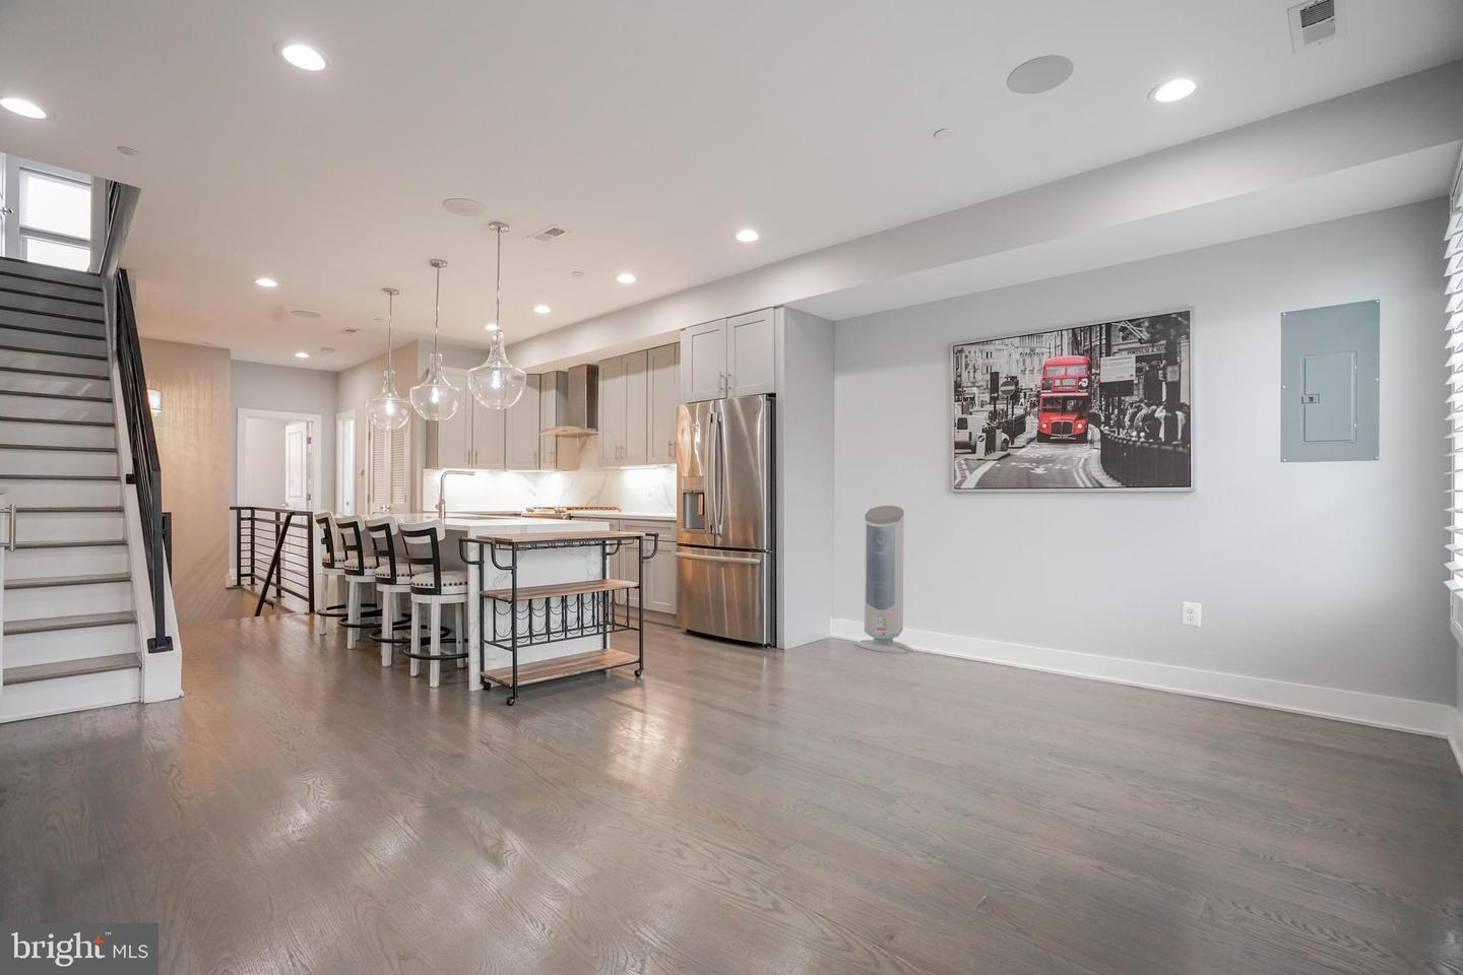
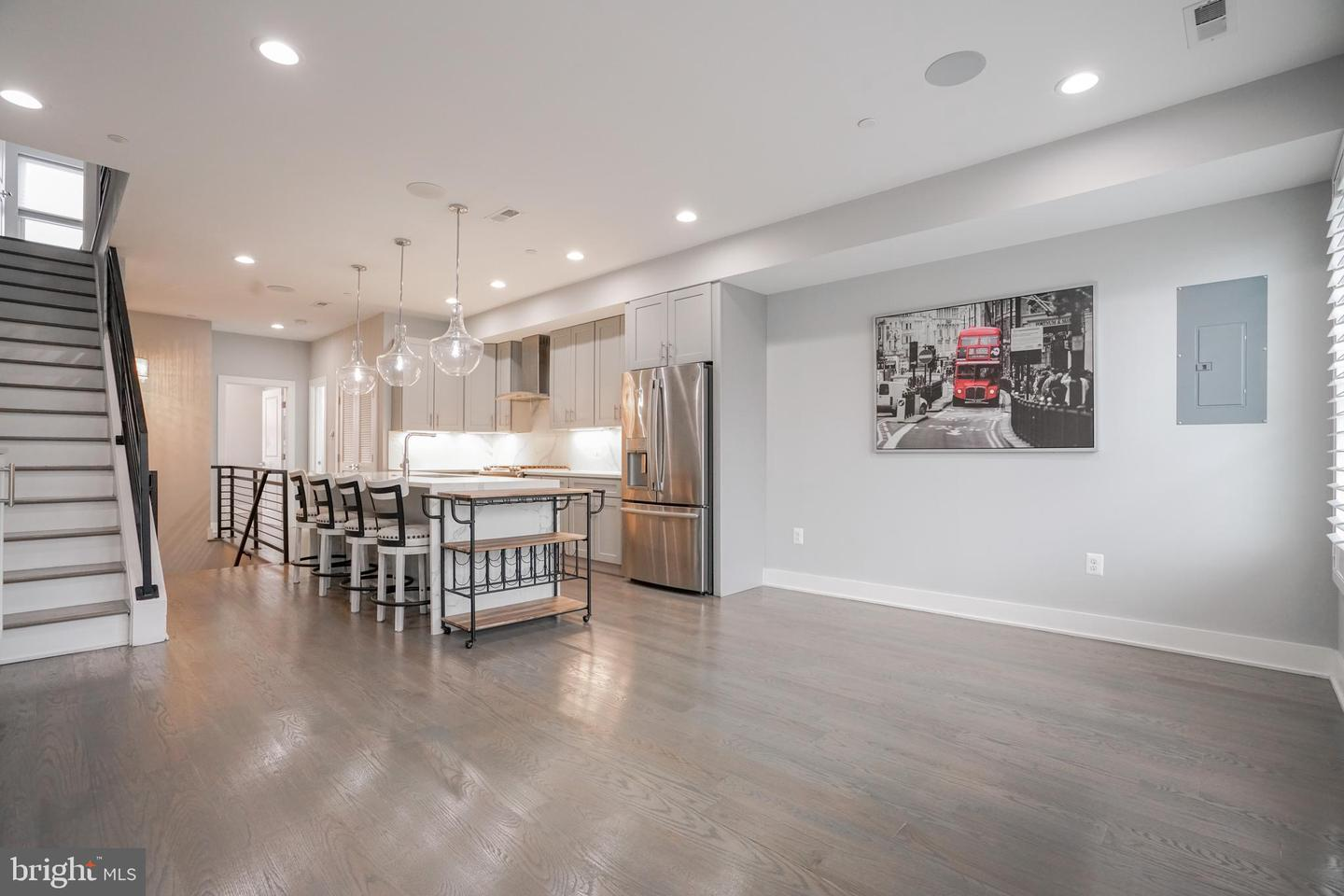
- air purifier [855,505,913,655]
